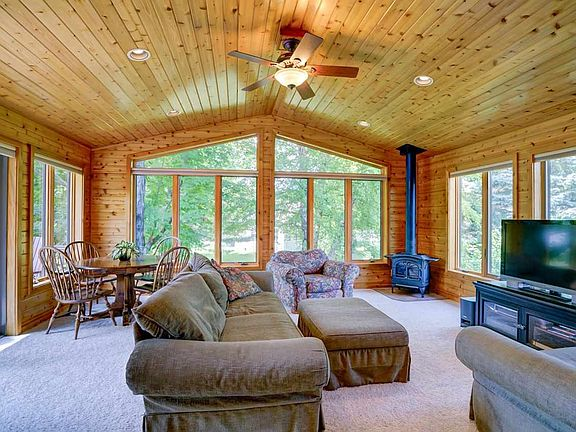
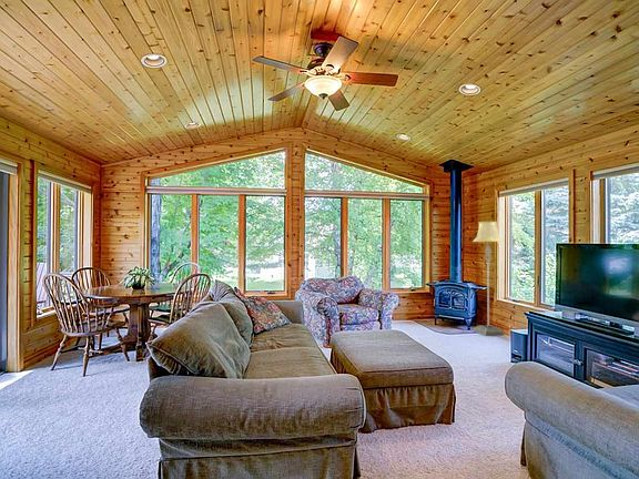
+ floor lamp [471,221,505,337]
